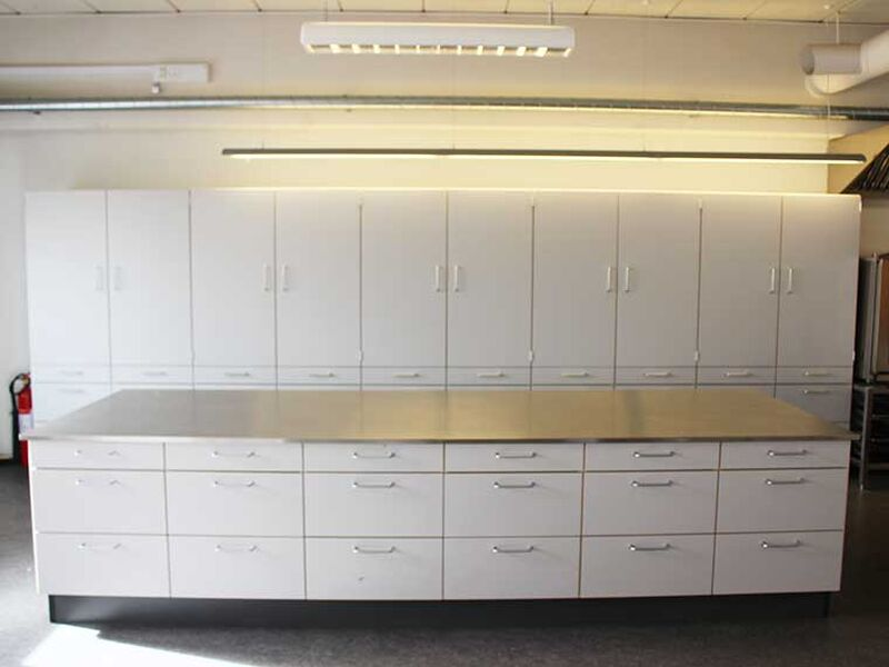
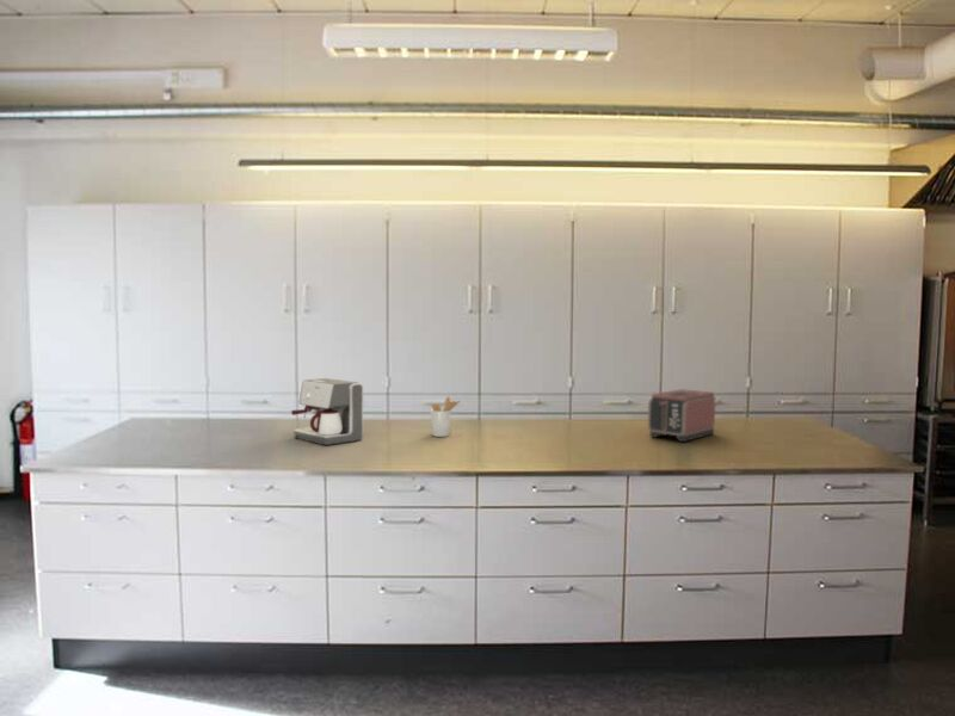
+ utensil holder [430,395,461,438]
+ coffee maker [290,377,364,446]
+ toaster [647,388,717,443]
